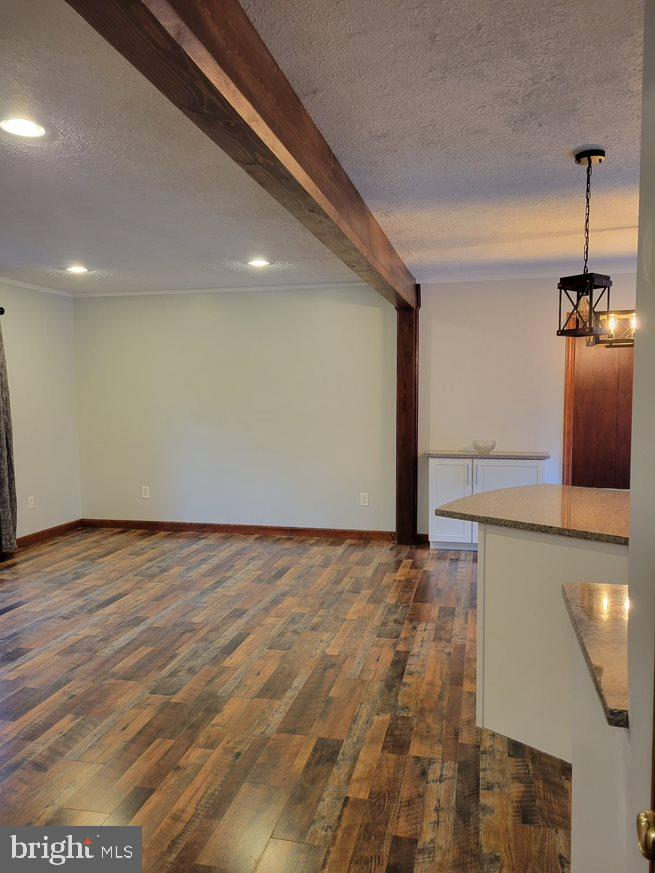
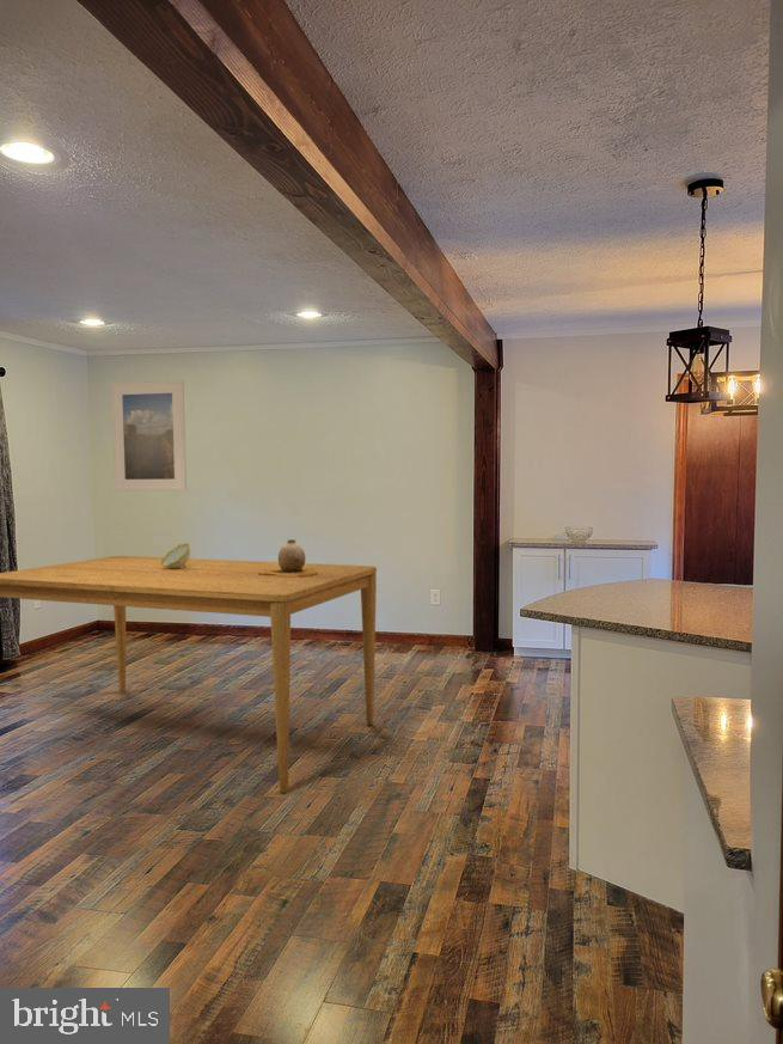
+ decorative bowl [161,542,191,568]
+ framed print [110,379,188,493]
+ dining table [0,555,378,794]
+ vase [258,538,318,578]
